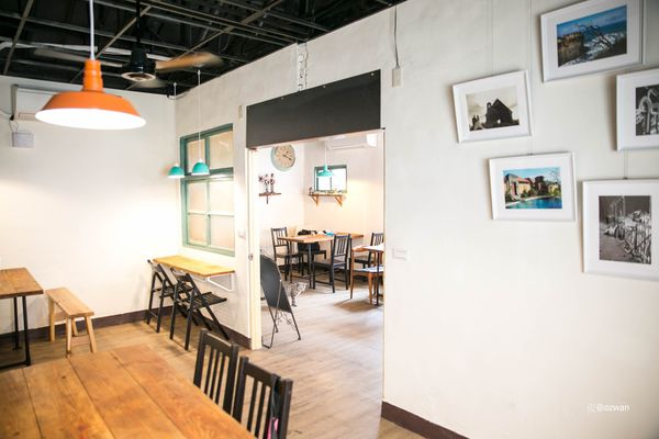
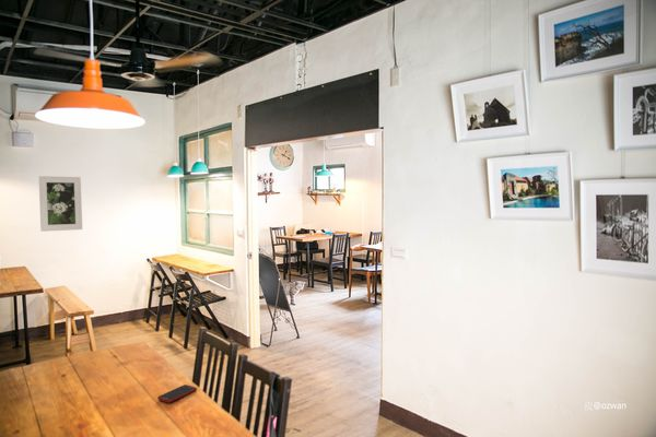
+ cell phone [156,383,198,404]
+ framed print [38,175,83,233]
